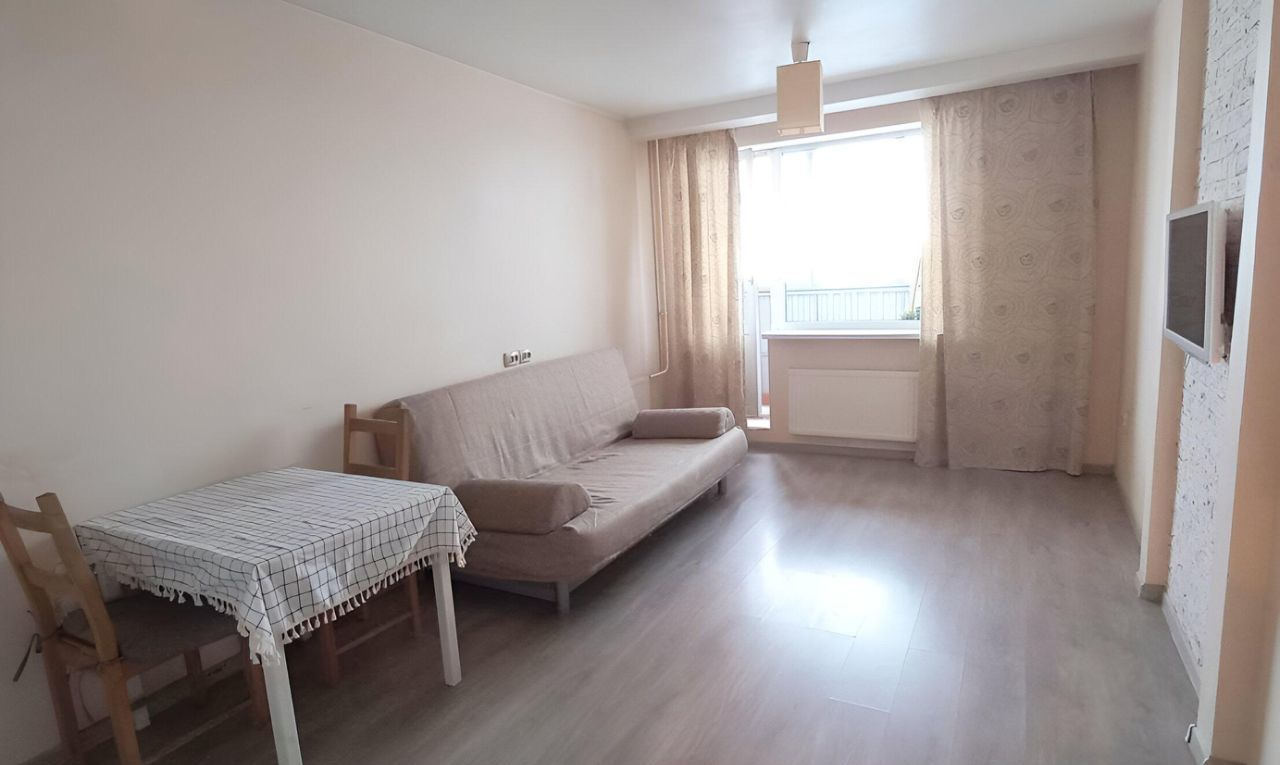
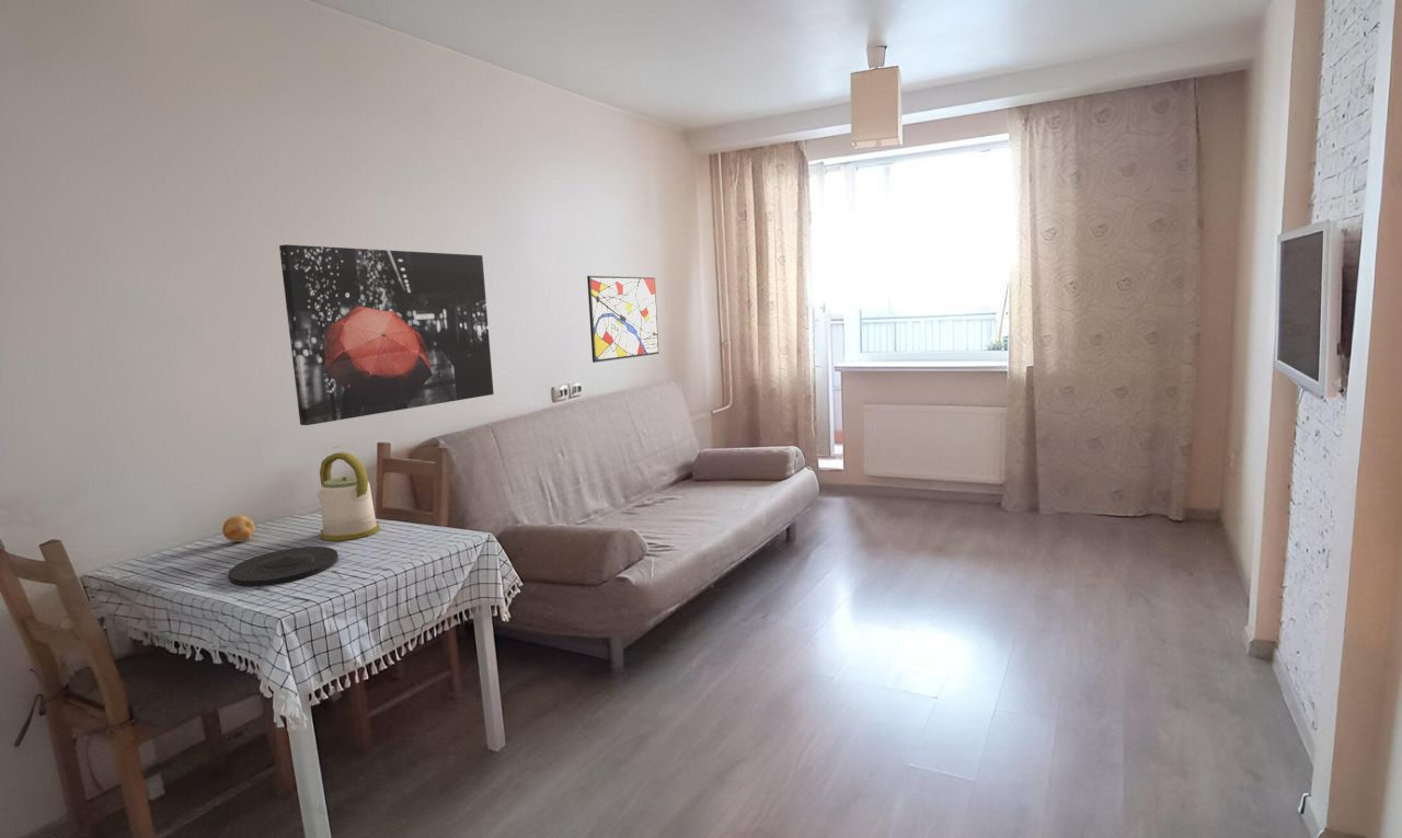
+ plate [227,546,340,587]
+ wall art [278,243,495,426]
+ wall art [586,275,659,364]
+ fruit [221,515,255,543]
+ kettle [315,451,381,542]
